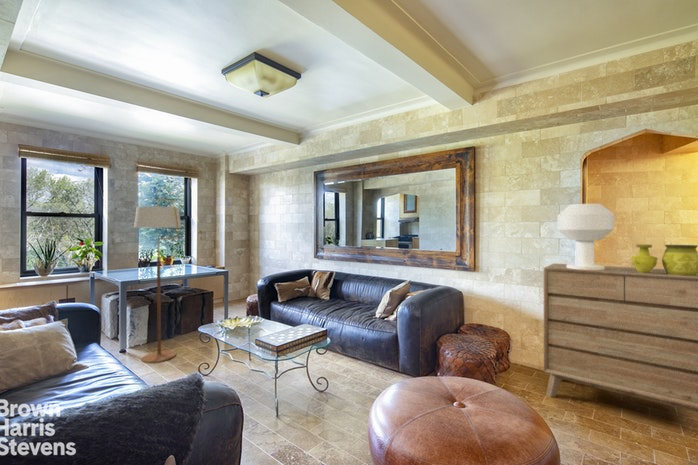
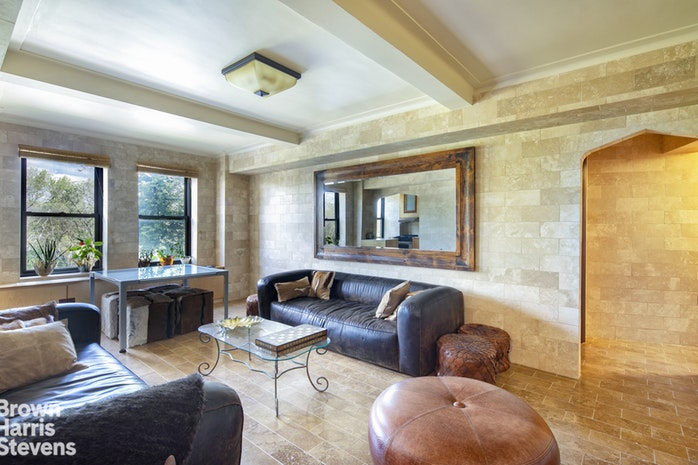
- dresser [543,262,698,413]
- decorative vase [630,243,698,276]
- floor lamp [133,198,182,364]
- table lamp [556,203,615,270]
